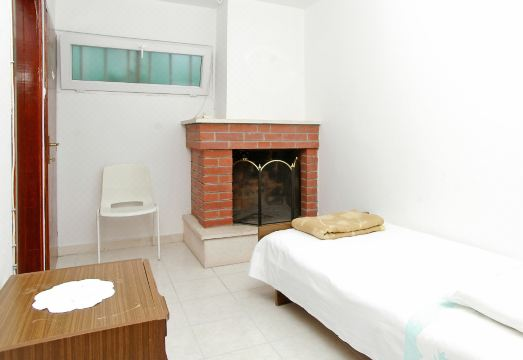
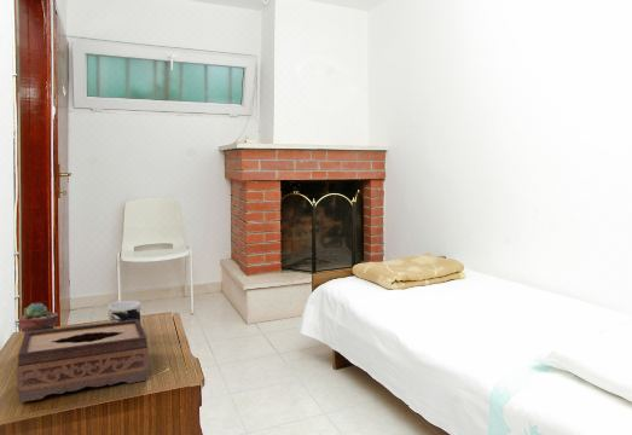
+ tissue box [16,319,150,404]
+ mug [108,300,141,323]
+ potted succulent [17,302,59,336]
